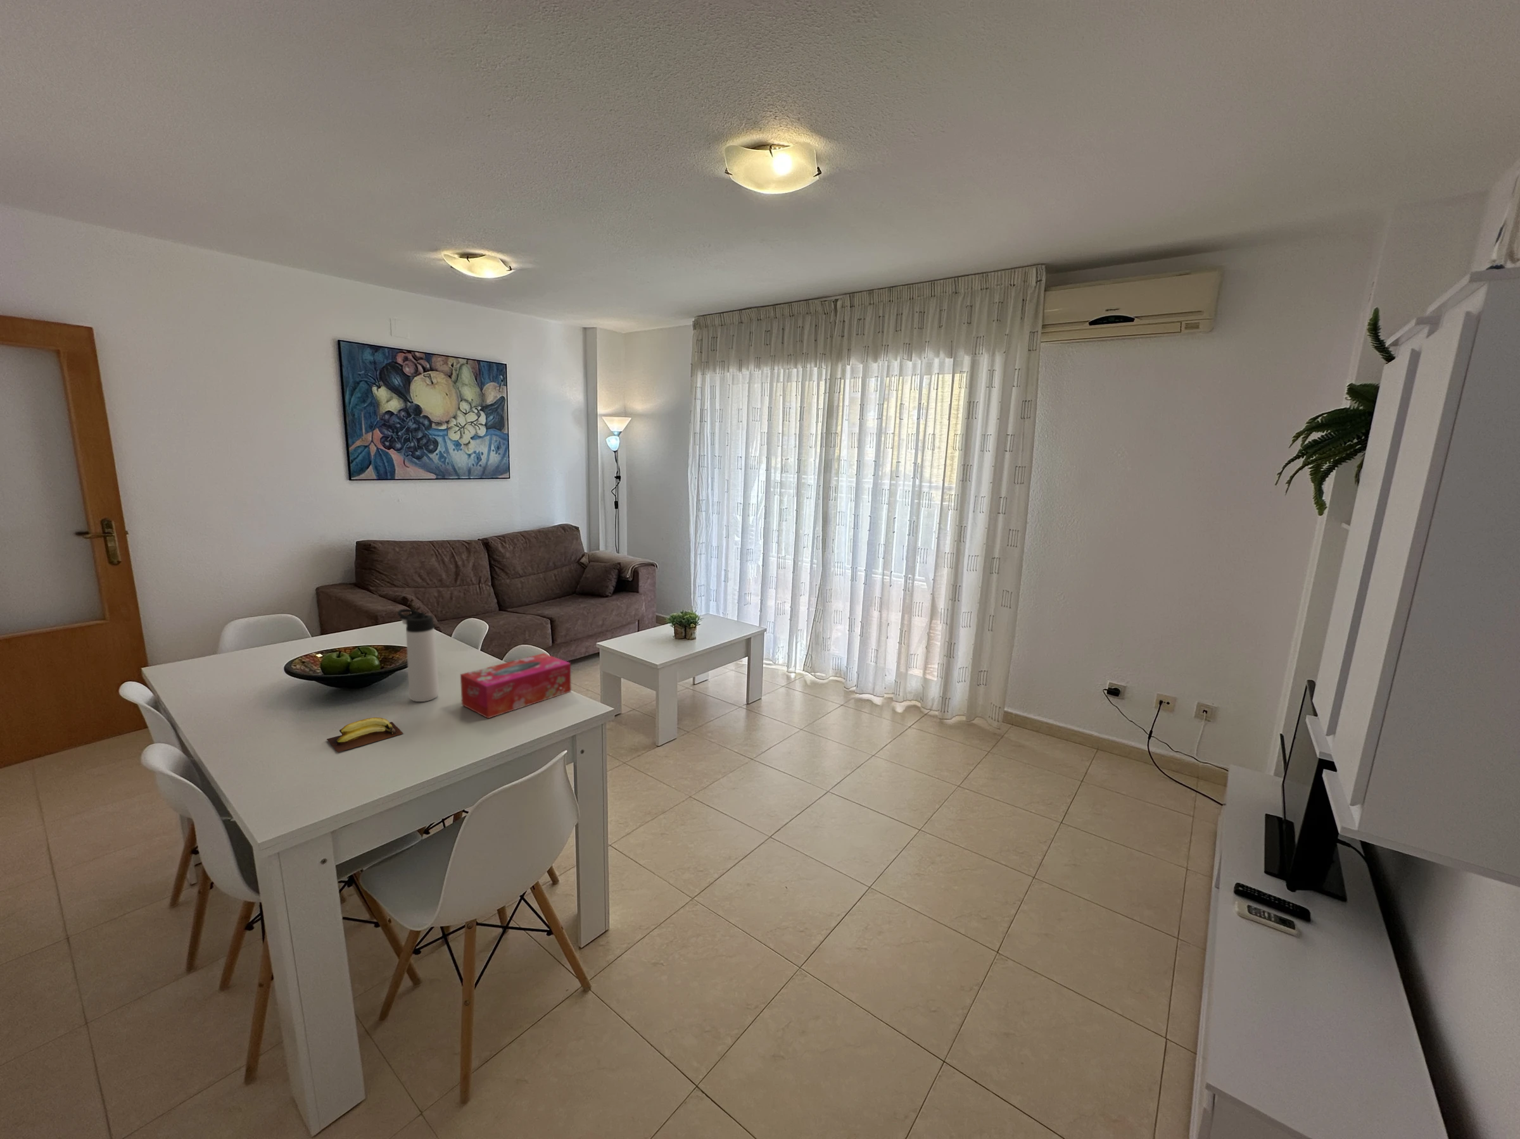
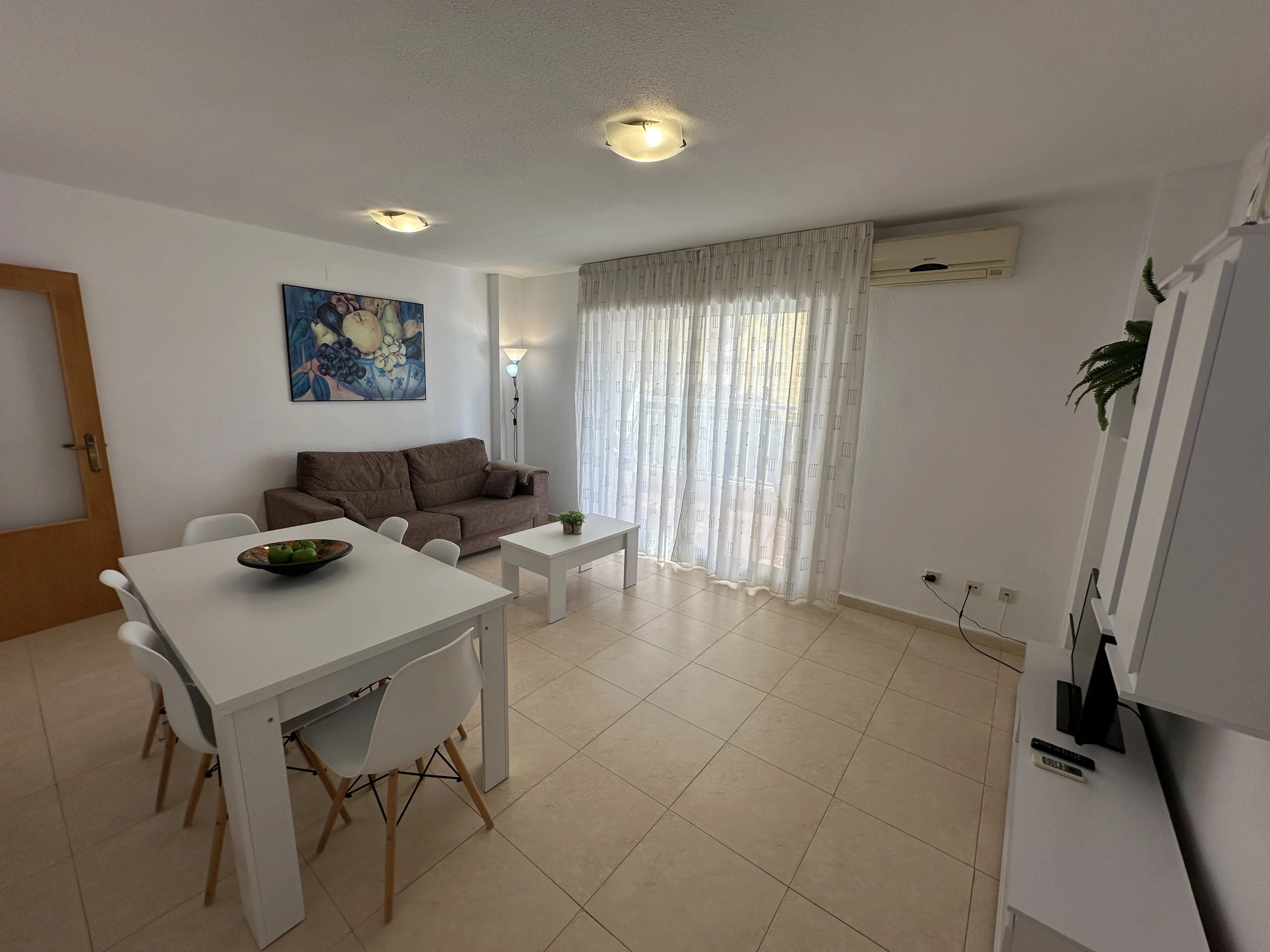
- tissue box [460,652,572,719]
- banana [327,717,405,753]
- thermos bottle [397,608,439,702]
